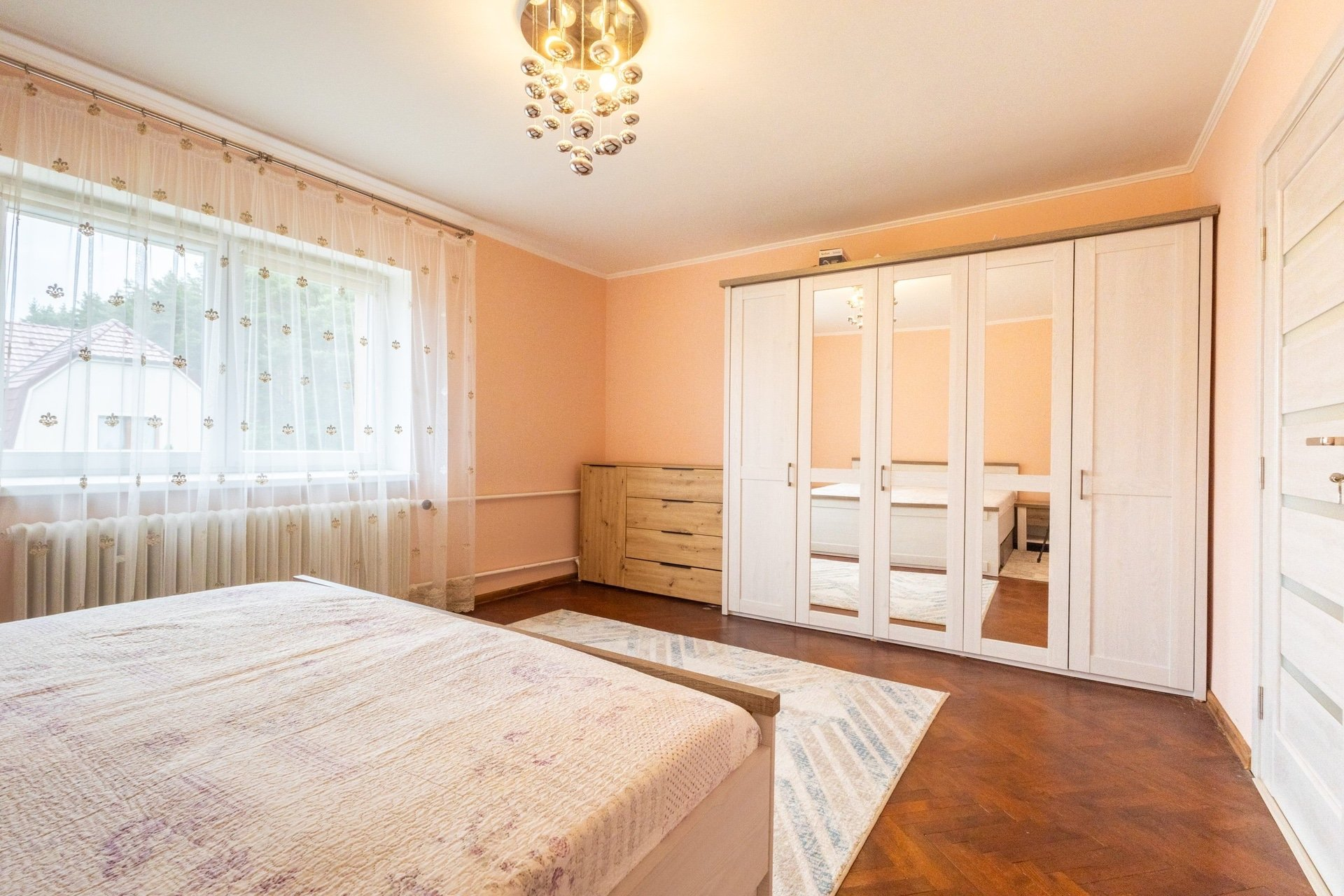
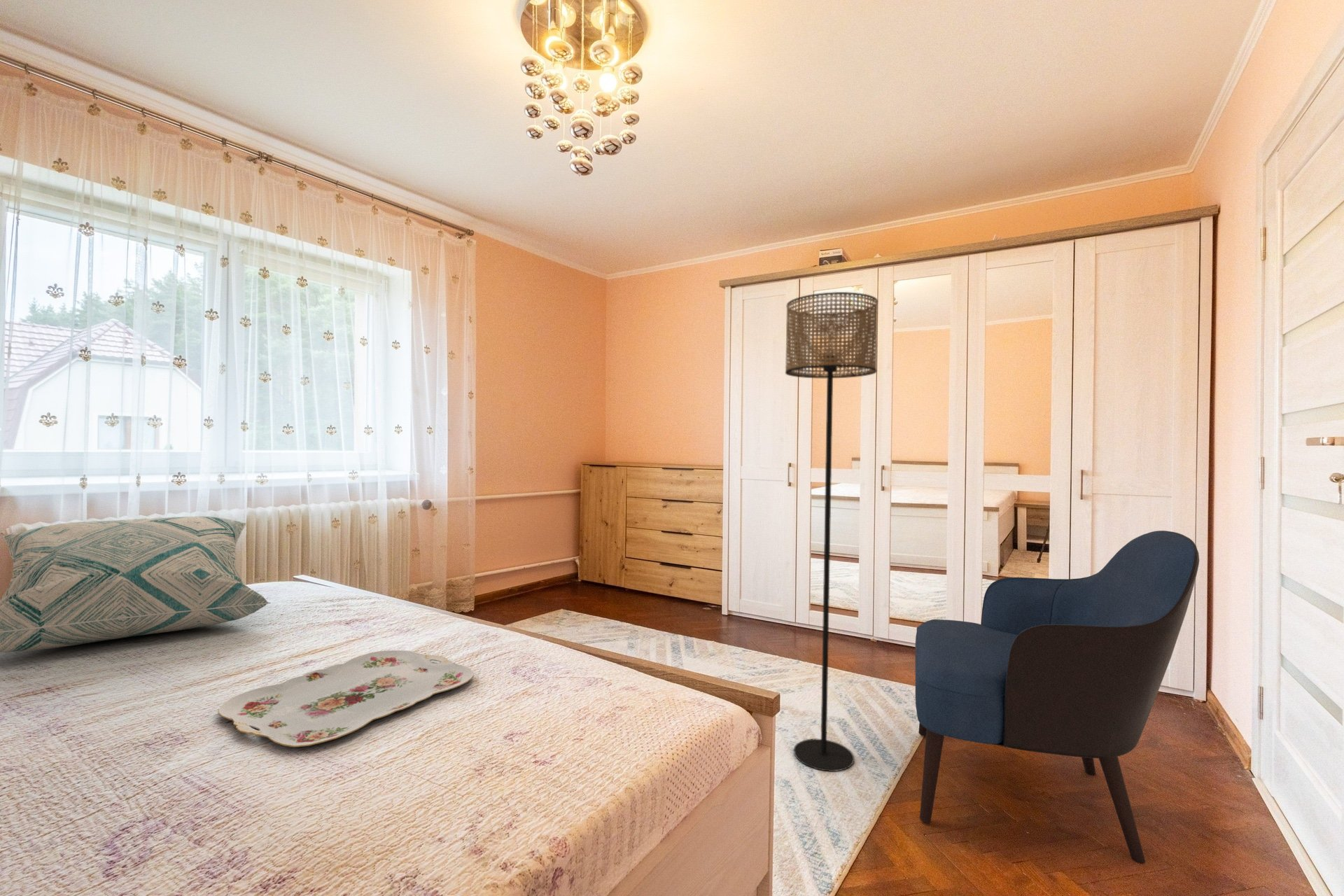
+ serving tray [218,650,475,748]
+ floor lamp [785,291,879,772]
+ decorative pillow [0,516,271,653]
+ armchair [915,530,1200,865]
